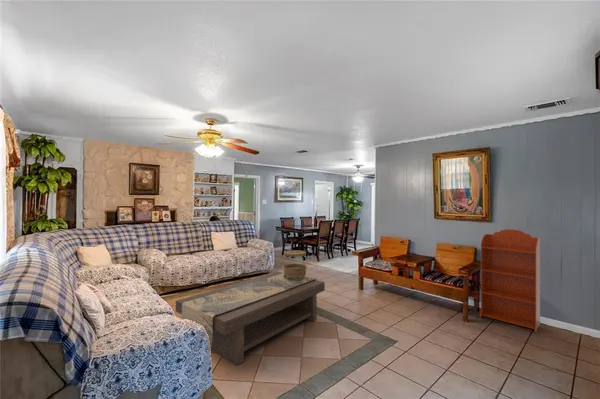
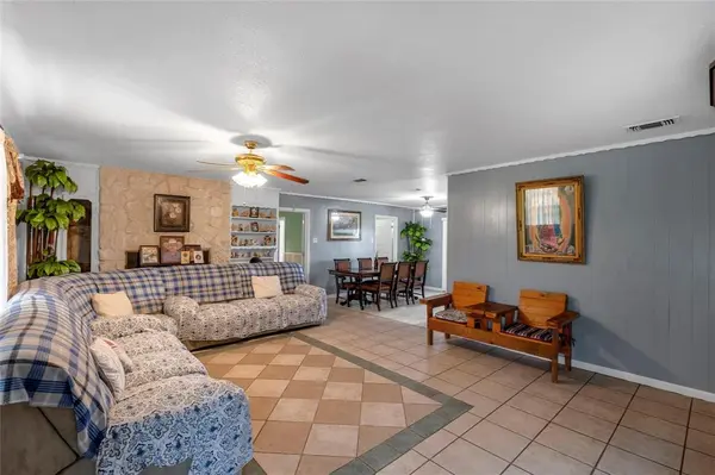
- coffee table [175,271,326,366]
- bookcase [479,228,541,333]
- decorative container [283,249,308,281]
